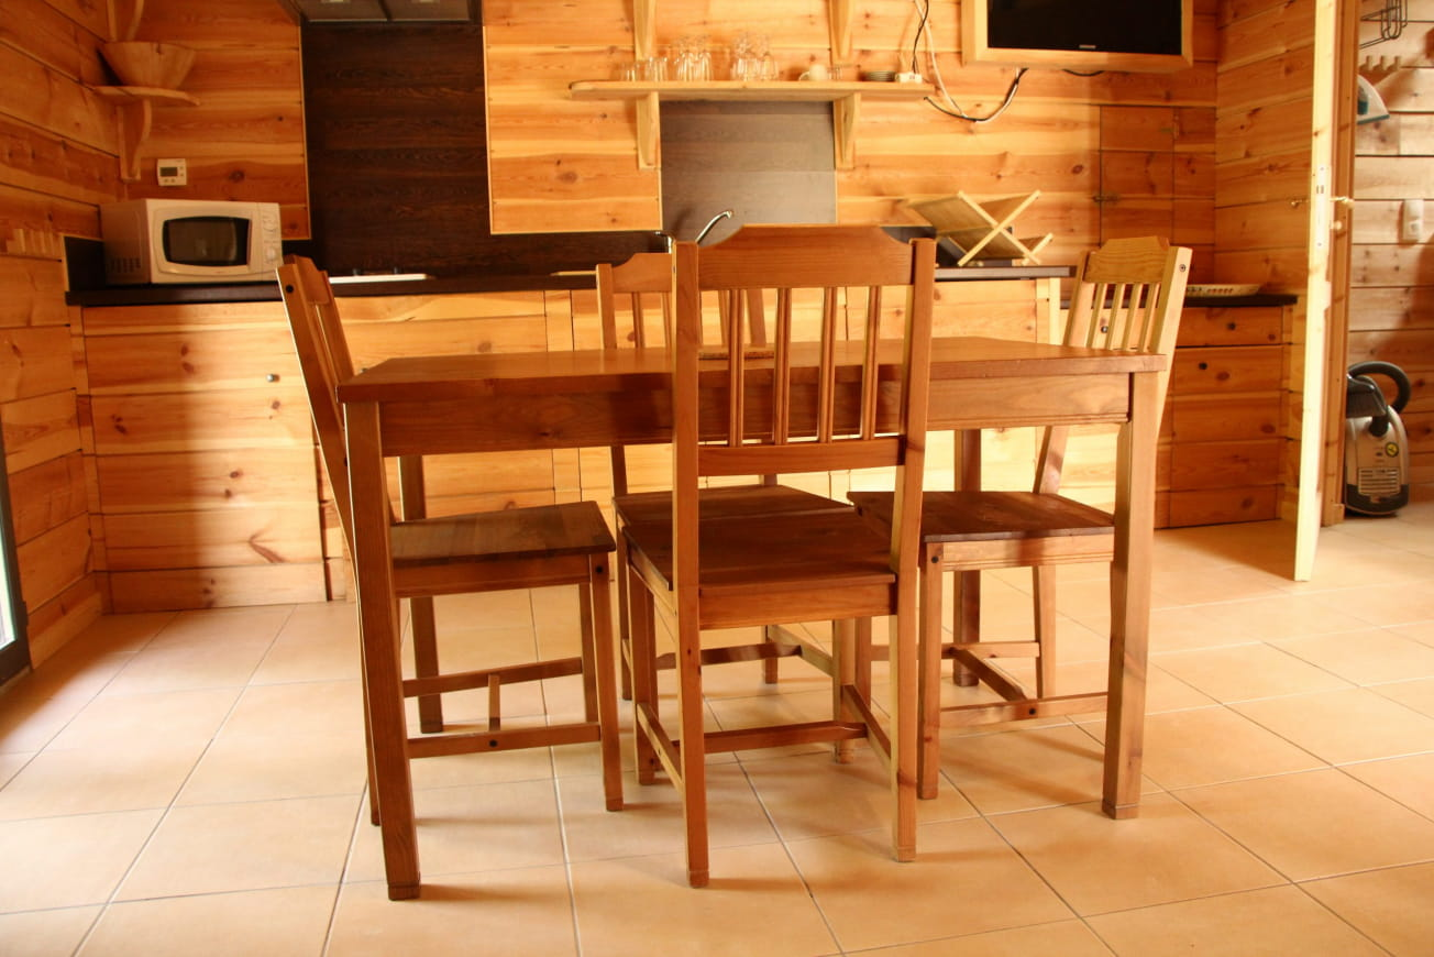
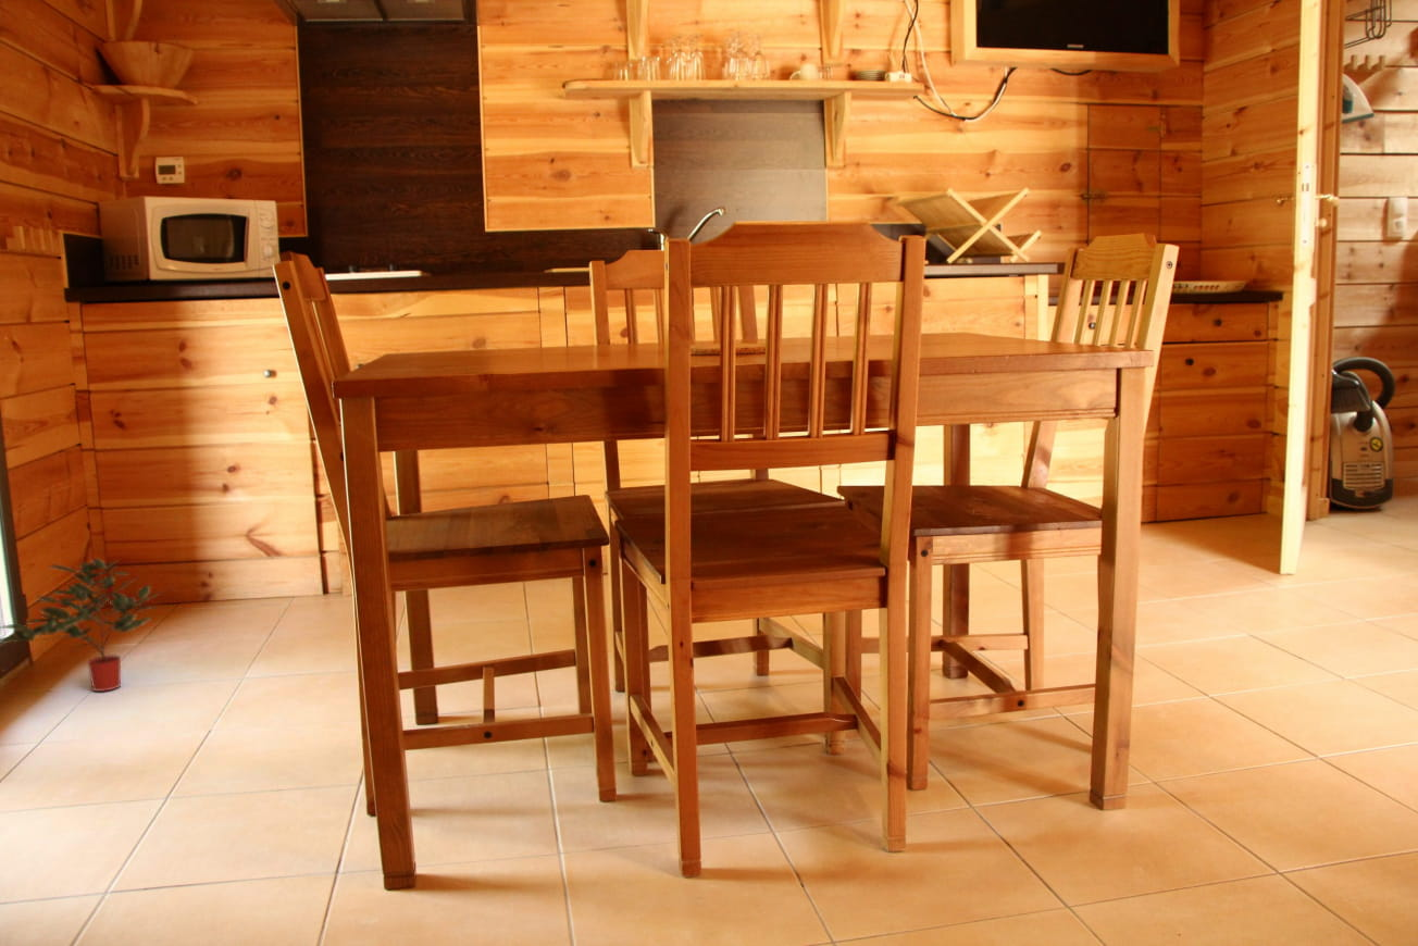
+ potted plant [0,557,163,693]
